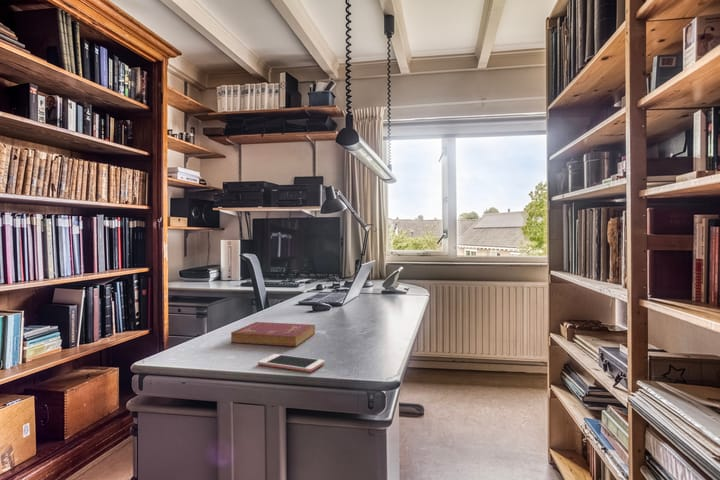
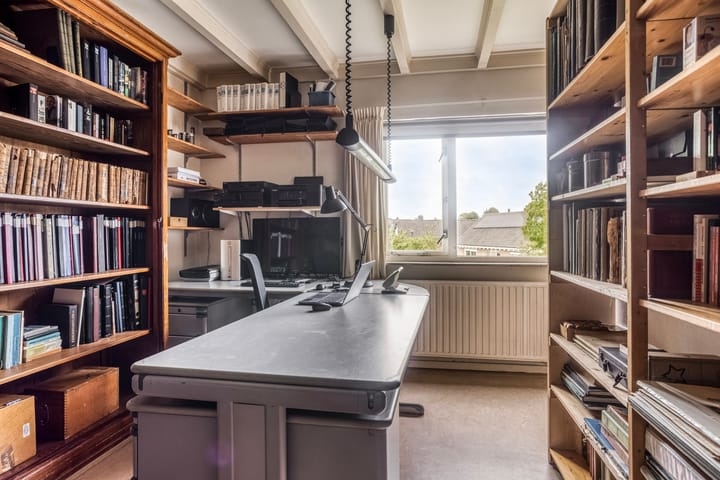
- cell phone [257,353,326,373]
- book [230,321,316,347]
